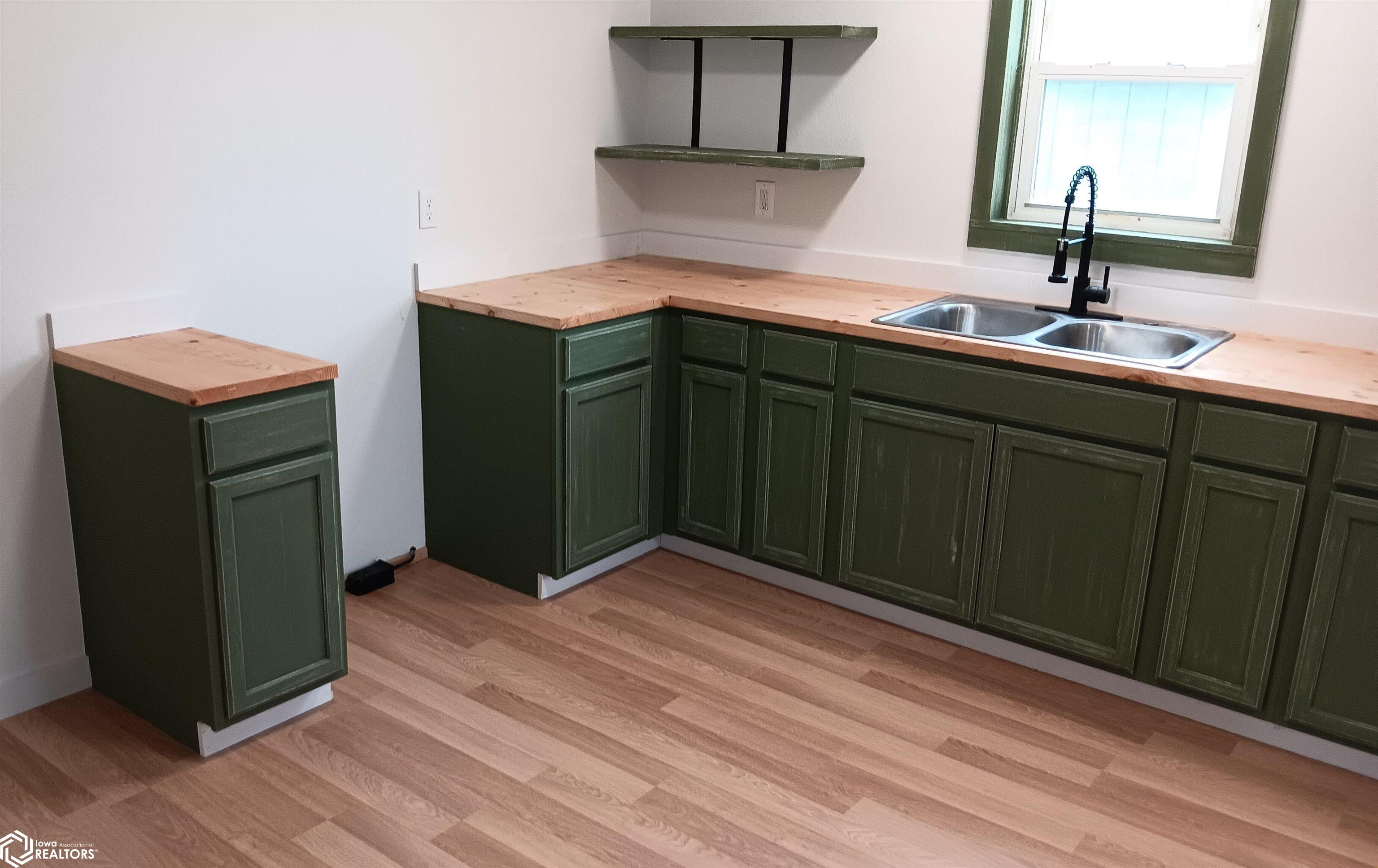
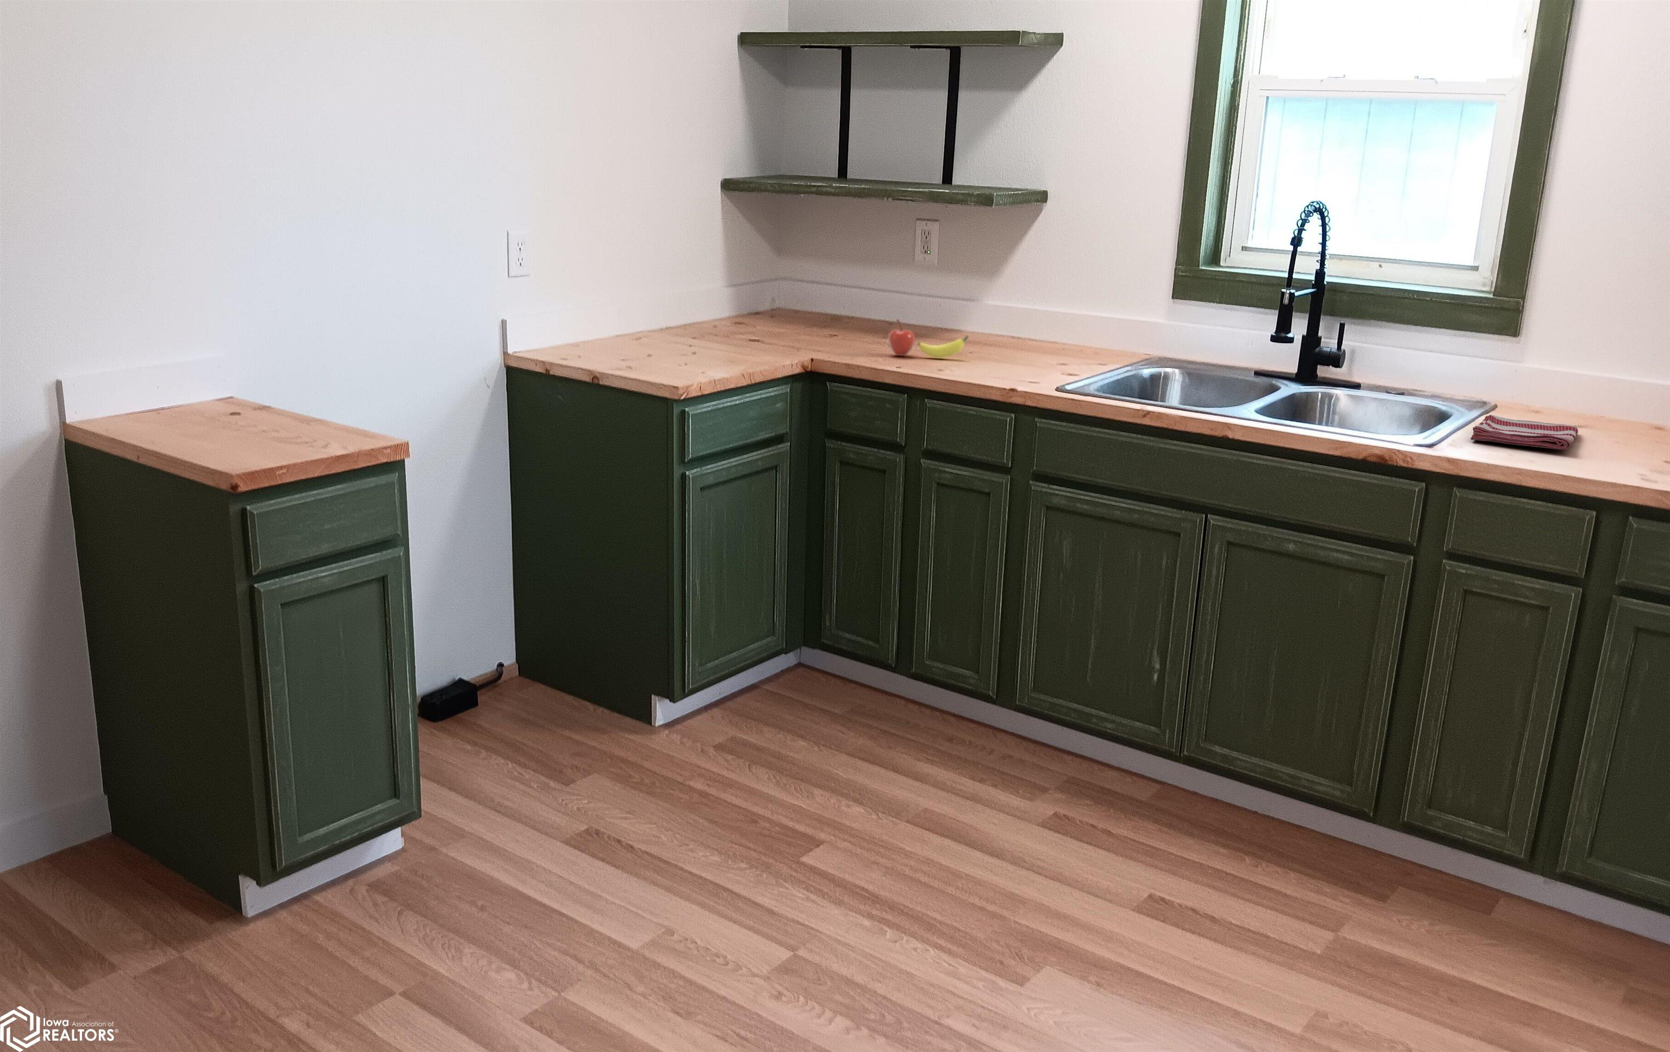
+ dish towel [1470,414,1579,451]
+ fruit [888,319,970,358]
